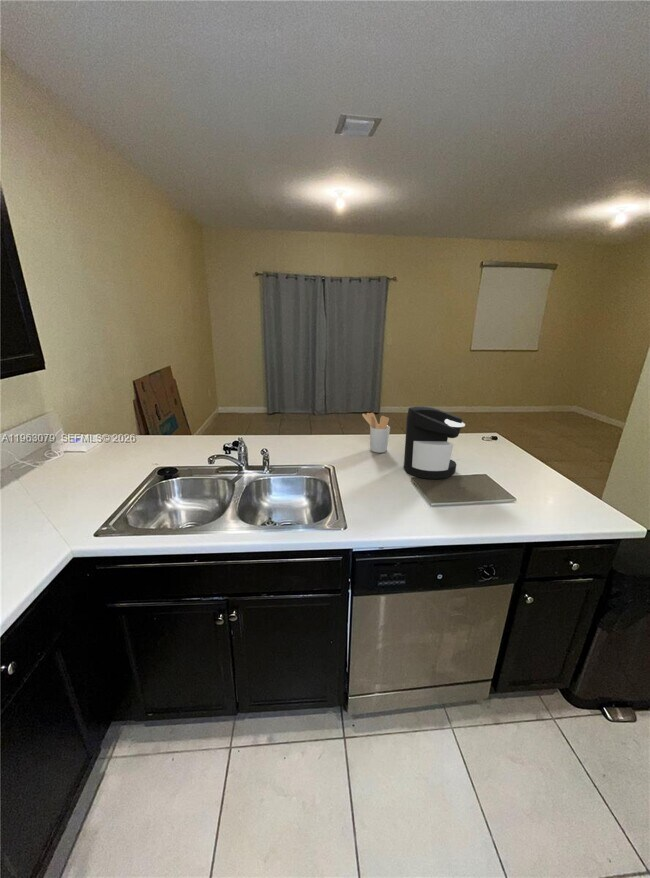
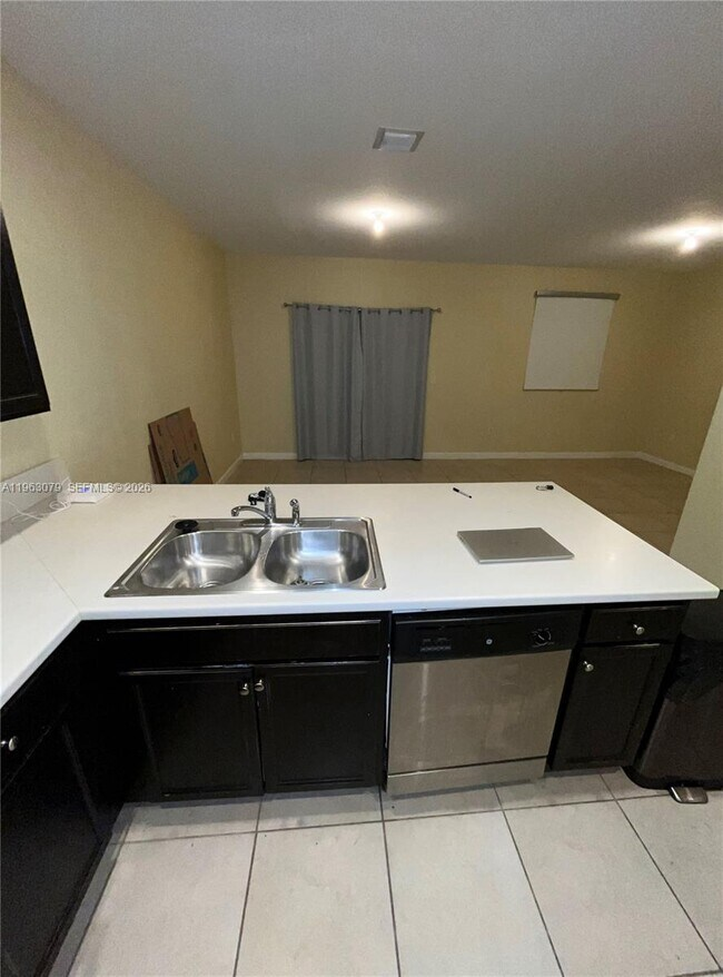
- coffee maker [403,406,466,480]
- utensil holder [361,412,391,454]
